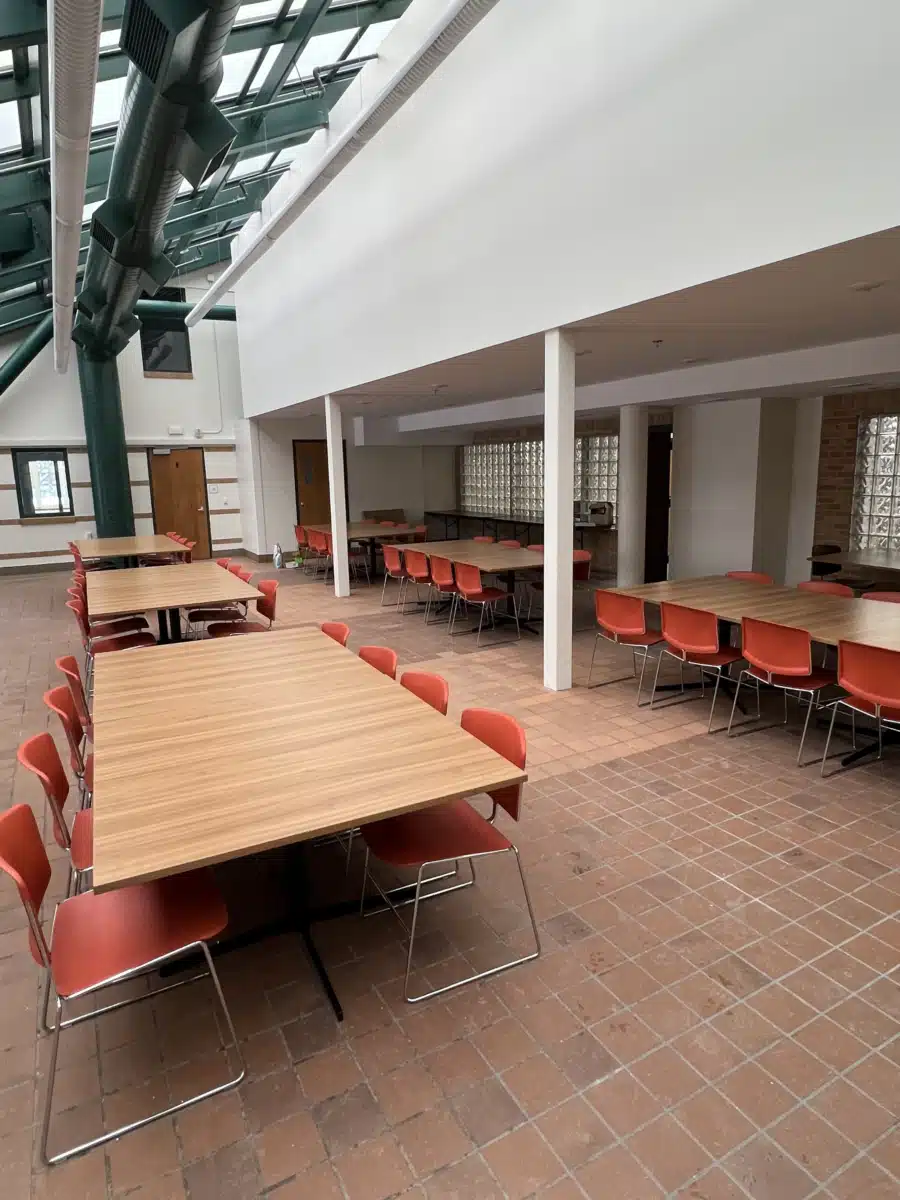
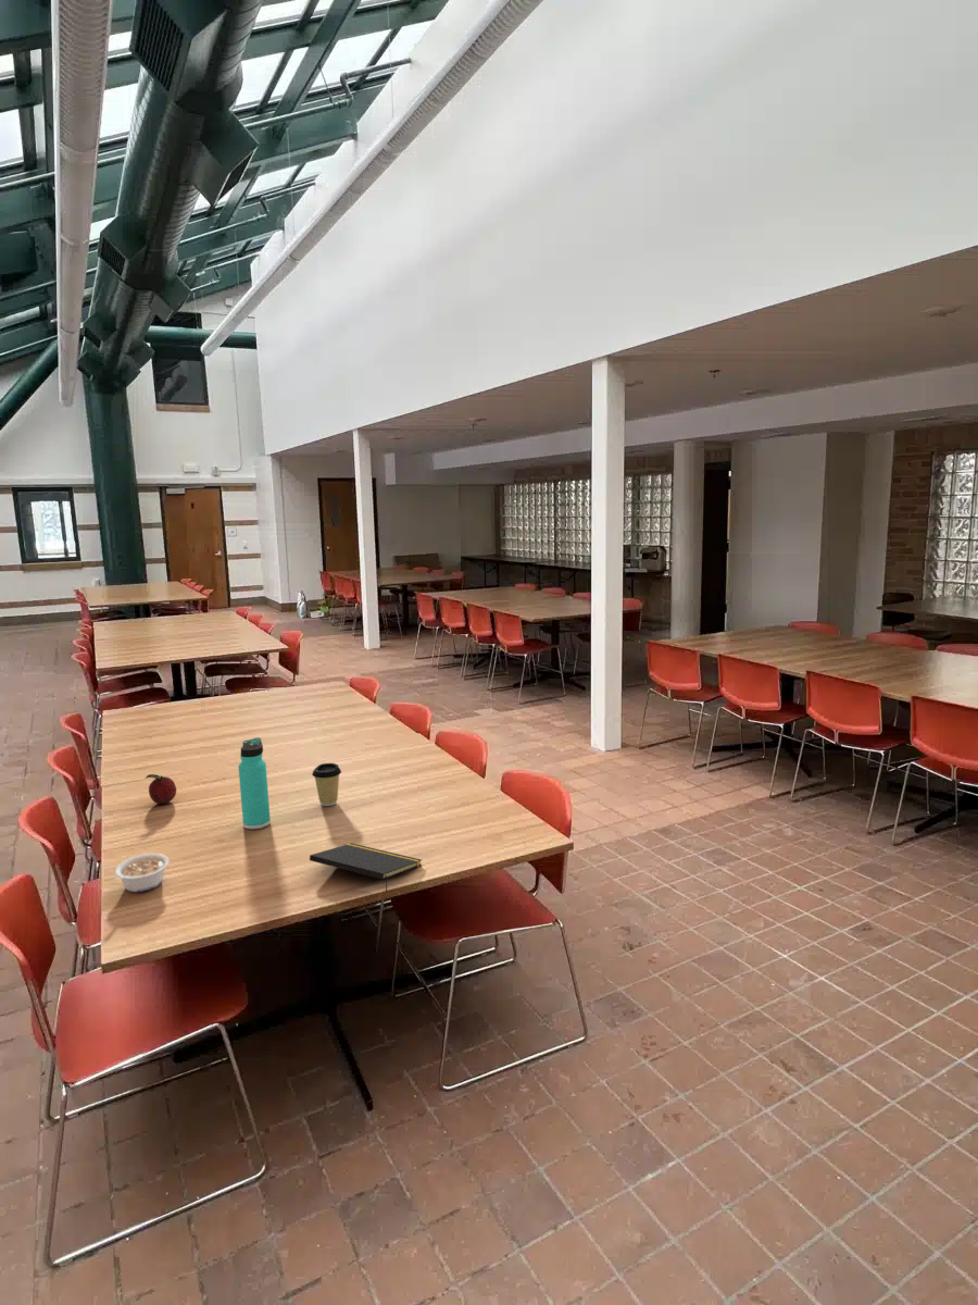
+ fruit [145,773,177,805]
+ coffee cup [311,762,342,807]
+ legume [113,853,170,893]
+ thermos bottle [238,736,272,831]
+ notepad [309,842,423,893]
